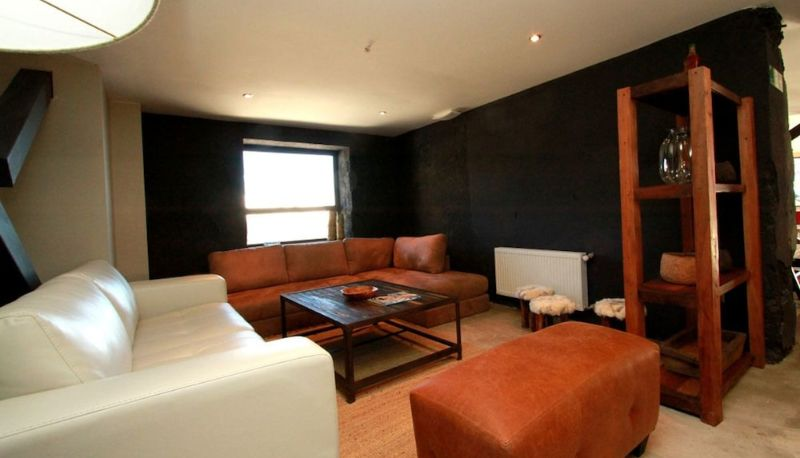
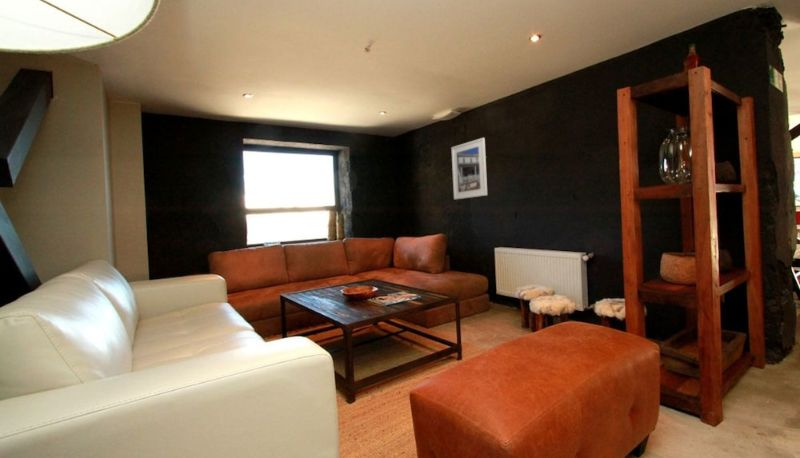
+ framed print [450,137,488,201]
